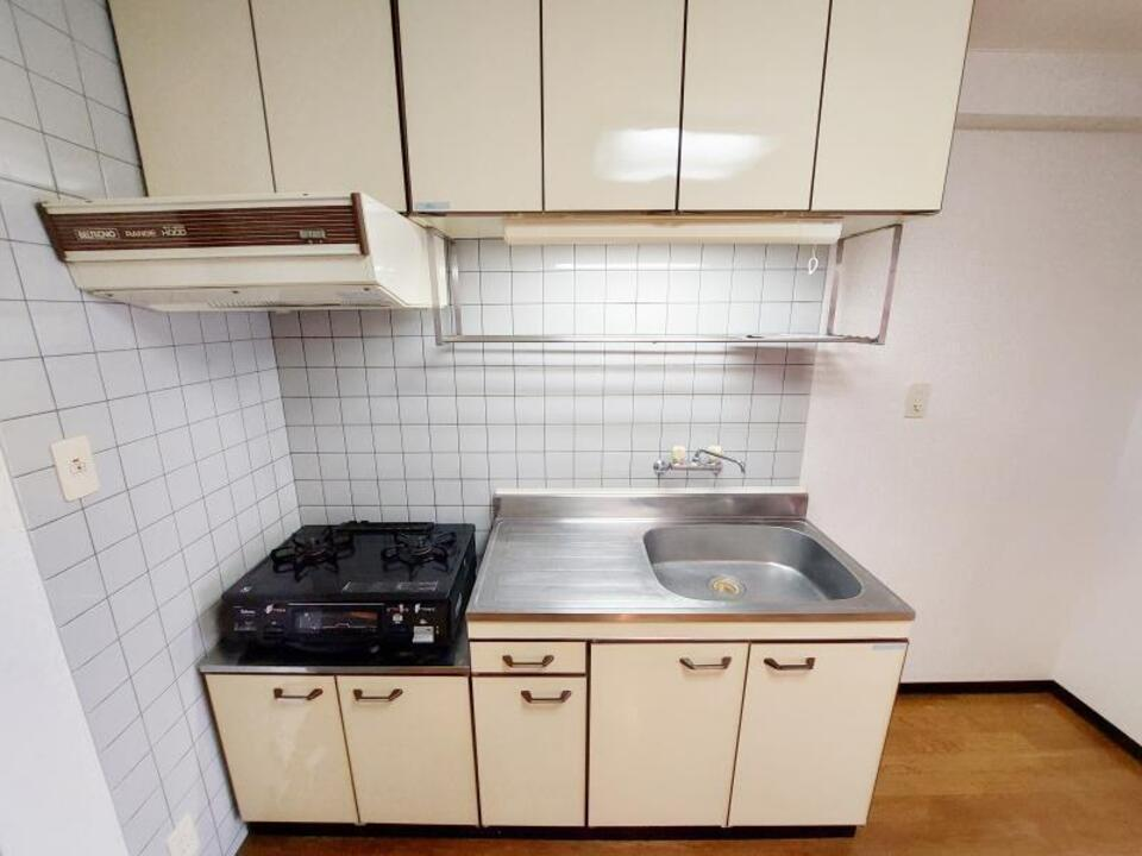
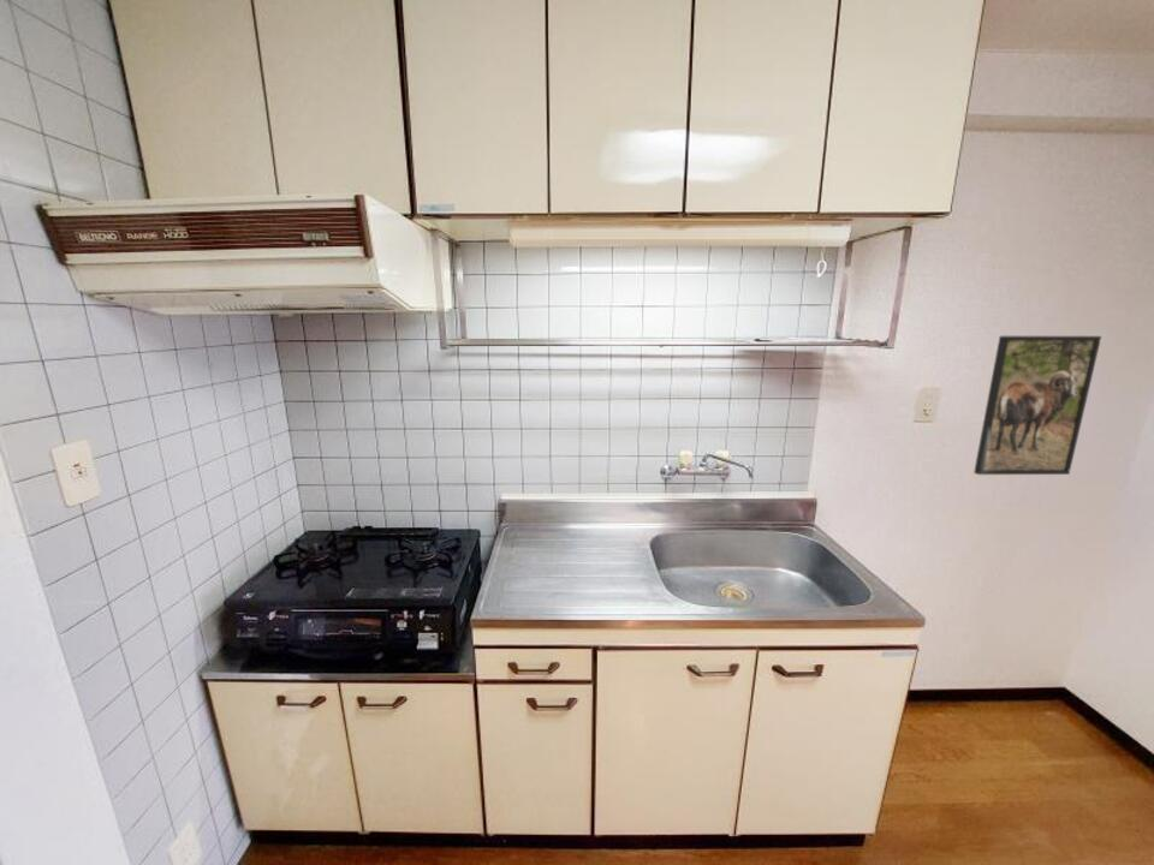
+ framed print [972,335,1102,476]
